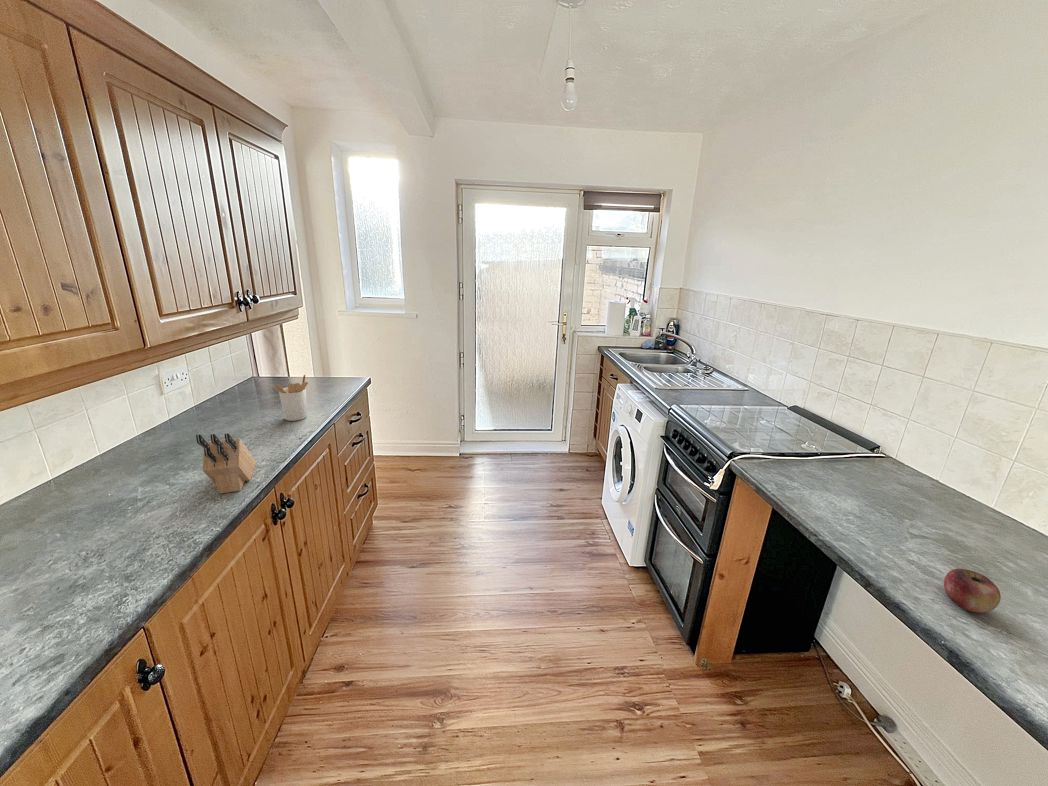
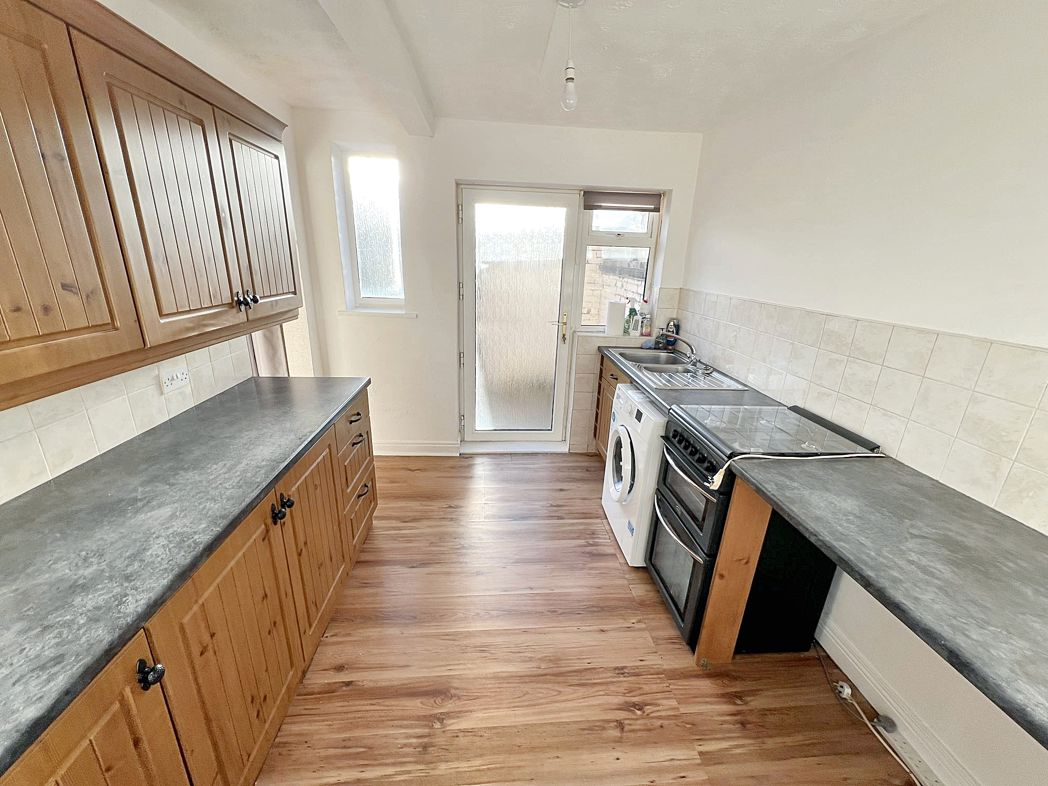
- apple [943,567,1002,614]
- utensil holder [273,374,309,422]
- knife block [195,432,257,495]
